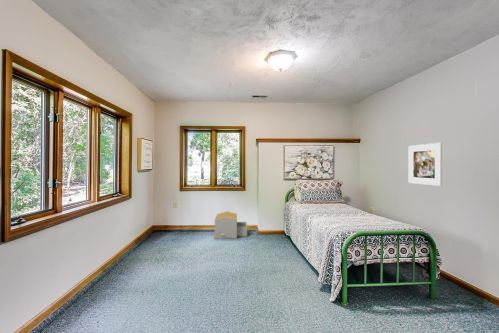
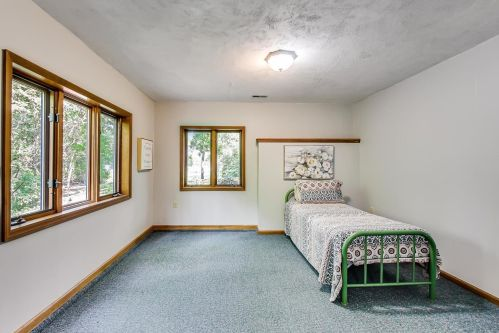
- architectural model [214,210,248,240]
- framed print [408,142,443,187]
